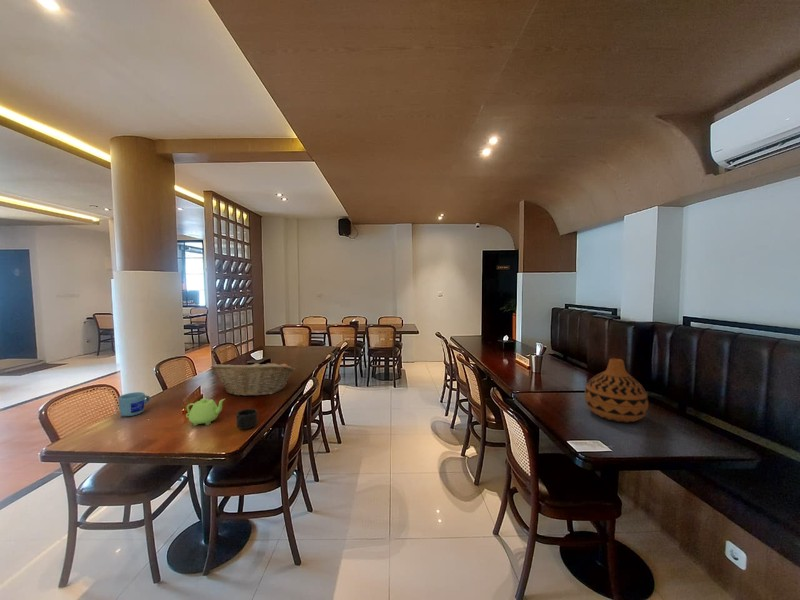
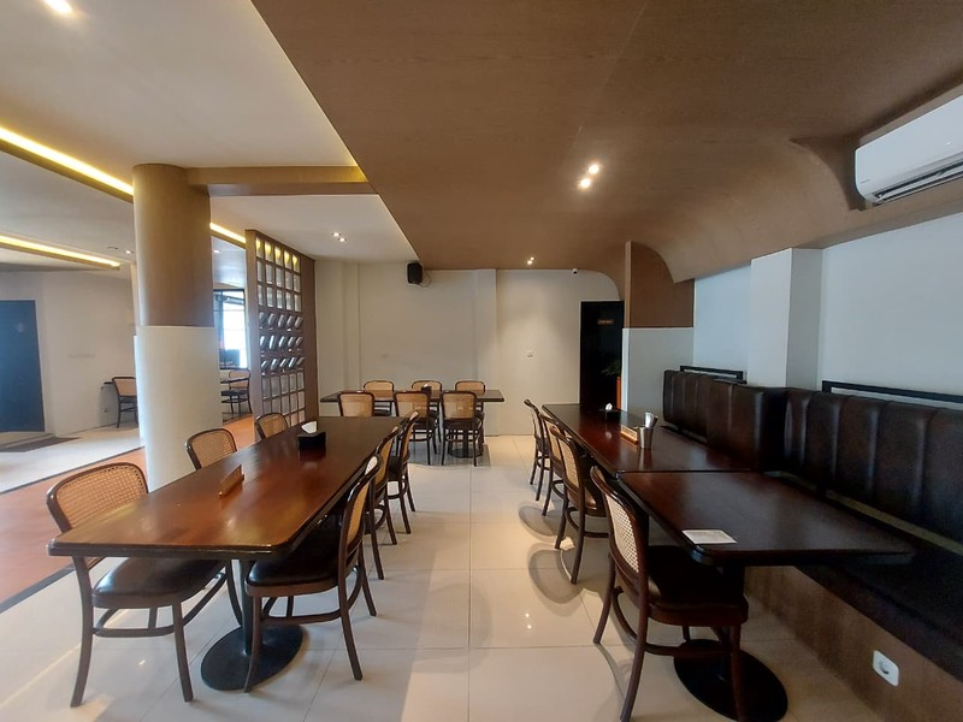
- fruit basket [210,359,296,397]
- vase [584,357,649,423]
- mug [118,391,151,417]
- mug [235,408,259,430]
- teapot [185,397,226,427]
